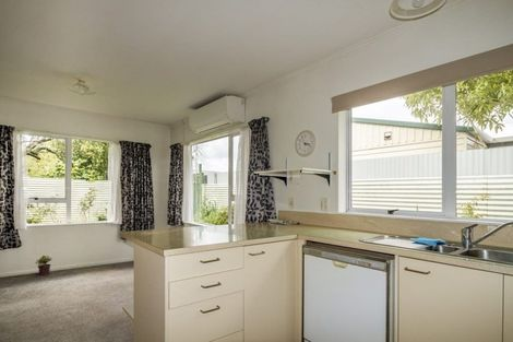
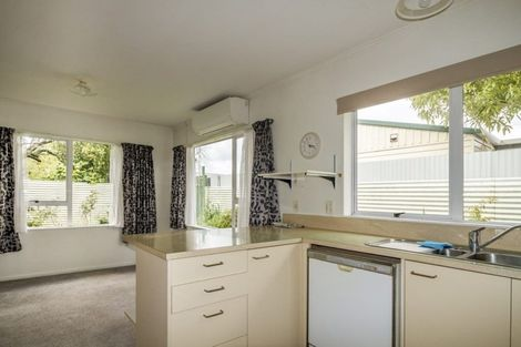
- potted plant [34,255,52,276]
